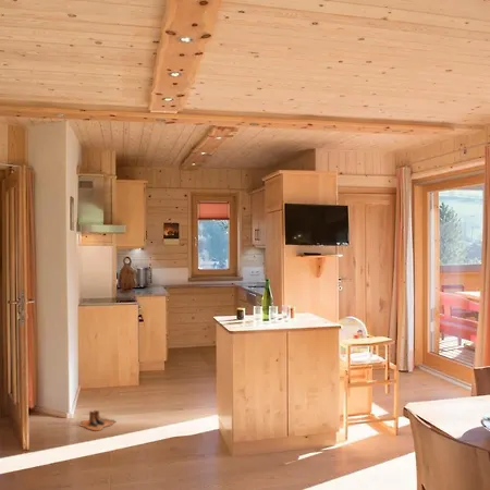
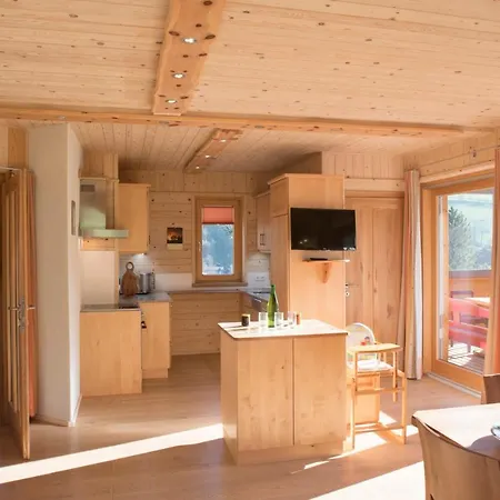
- boots [78,409,117,431]
